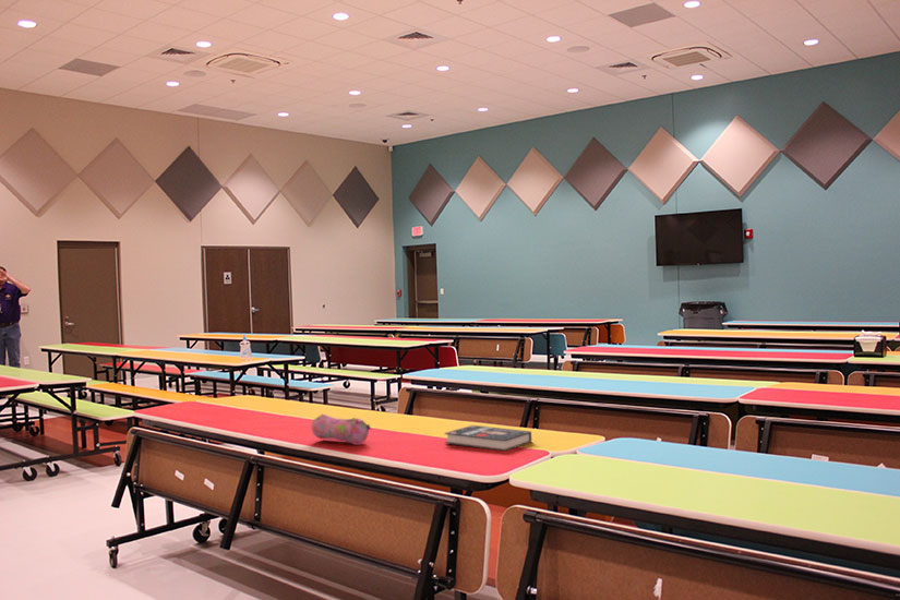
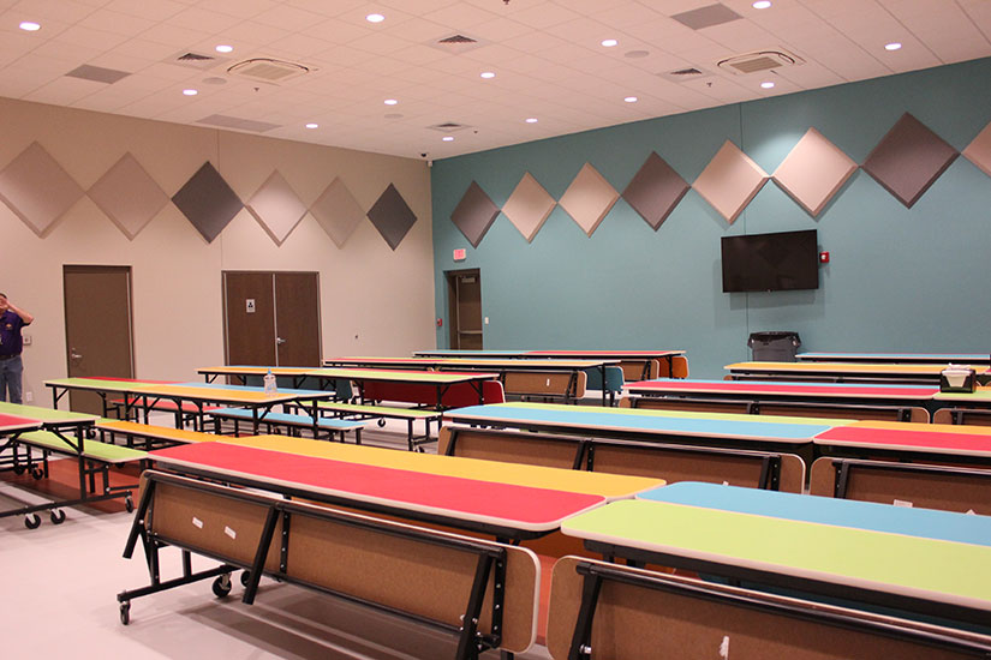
- pencil case [311,413,372,446]
- book [444,424,532,452]
